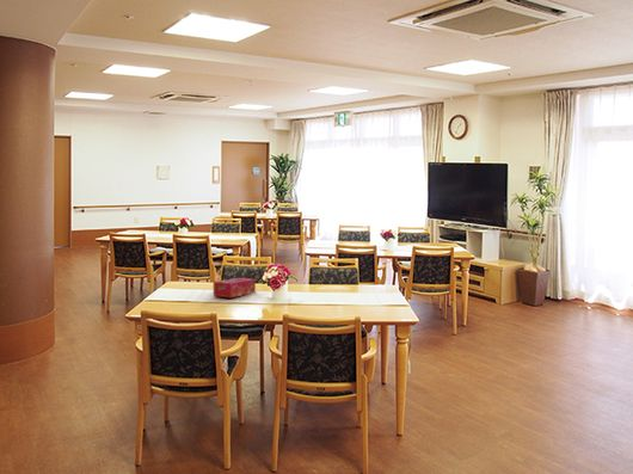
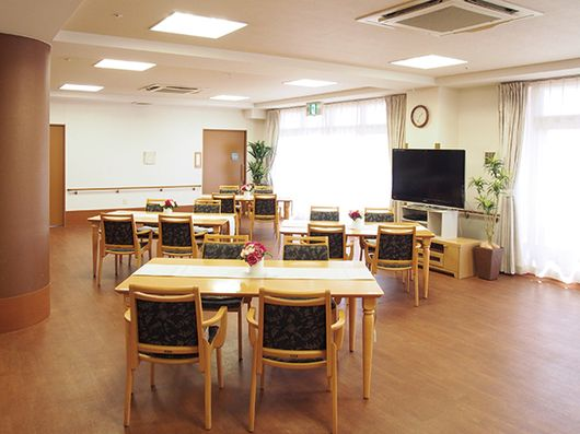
- tissue box [213,277,257,298]
